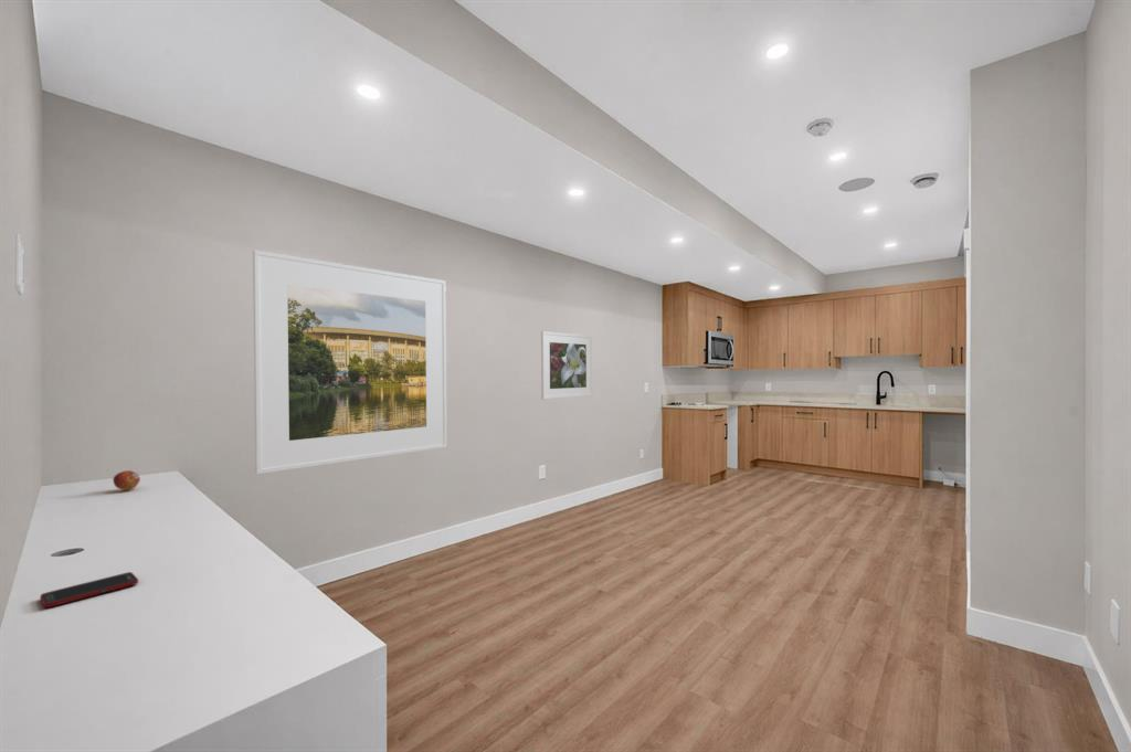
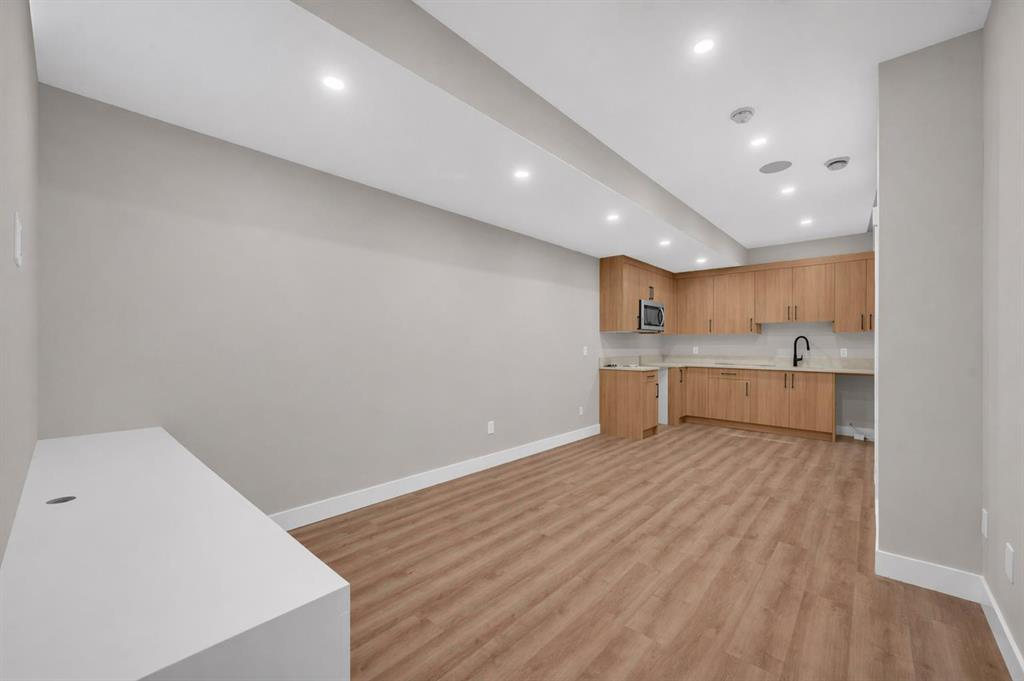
- cell phone [39,571,139,608]
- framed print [252,248,448,475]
- fruit [112,469,141,491]
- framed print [540,330,594,401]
